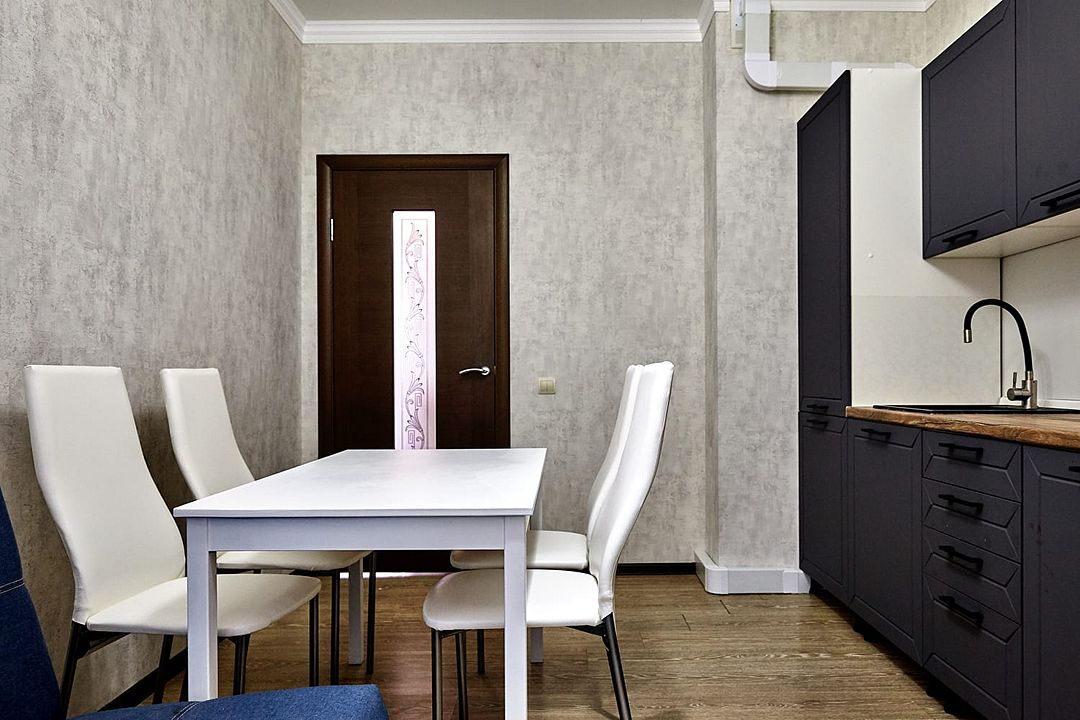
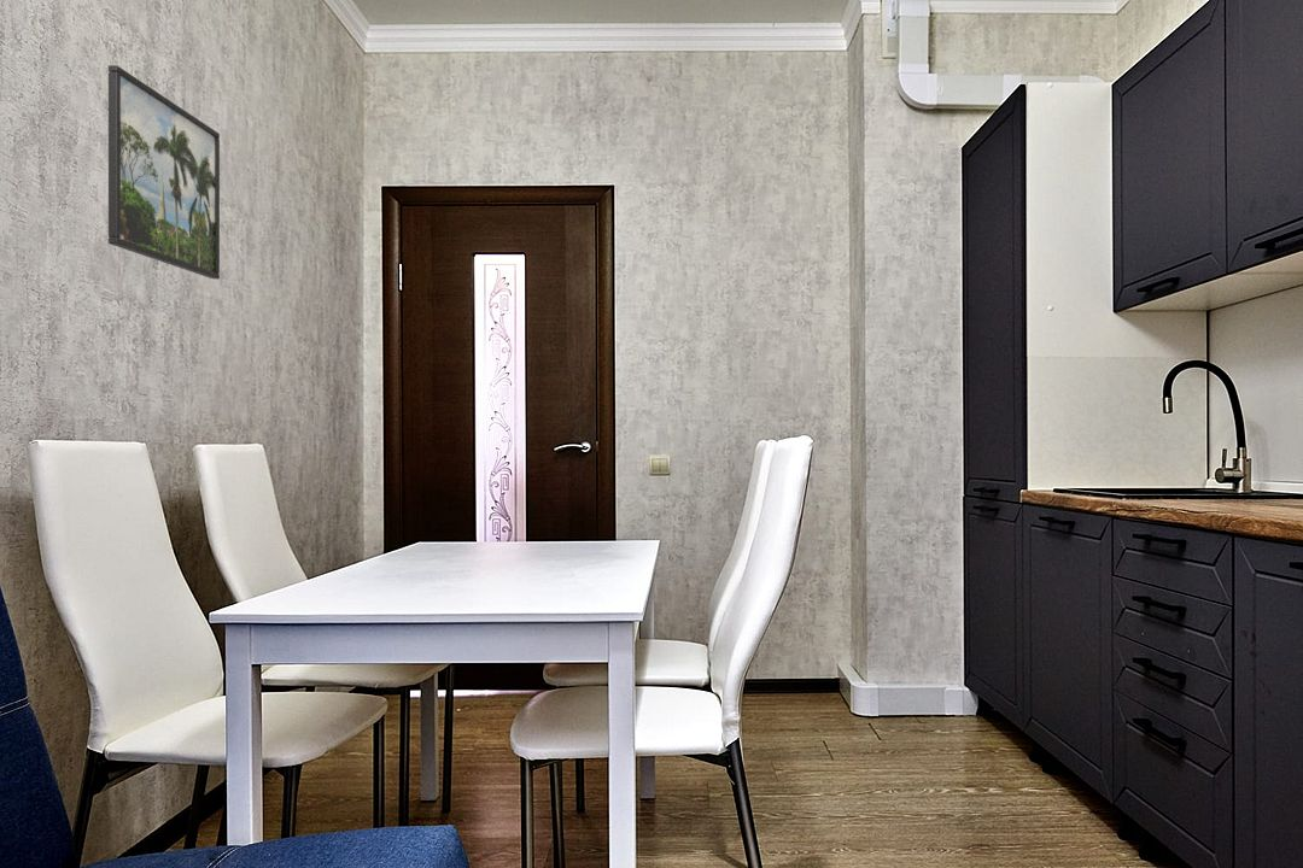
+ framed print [107,64,221,280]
